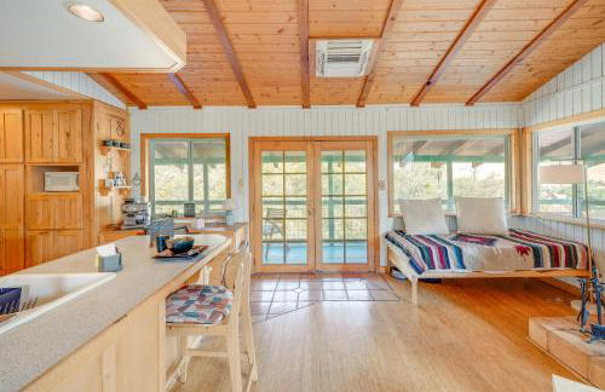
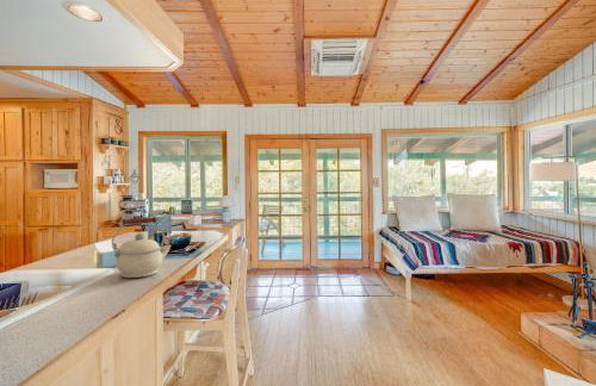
+ kettle [111,216,172,279]
